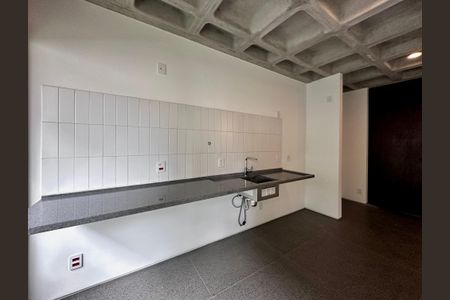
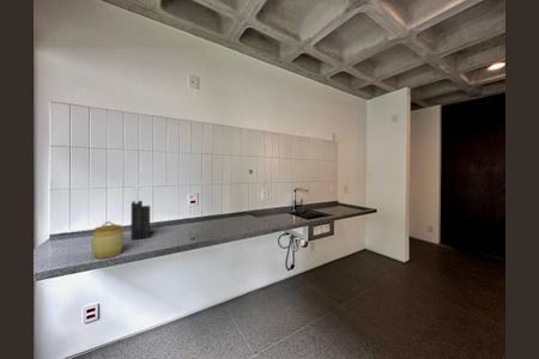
+ knife block [129,184,155,241]
+ jar [90,220,125,260]
